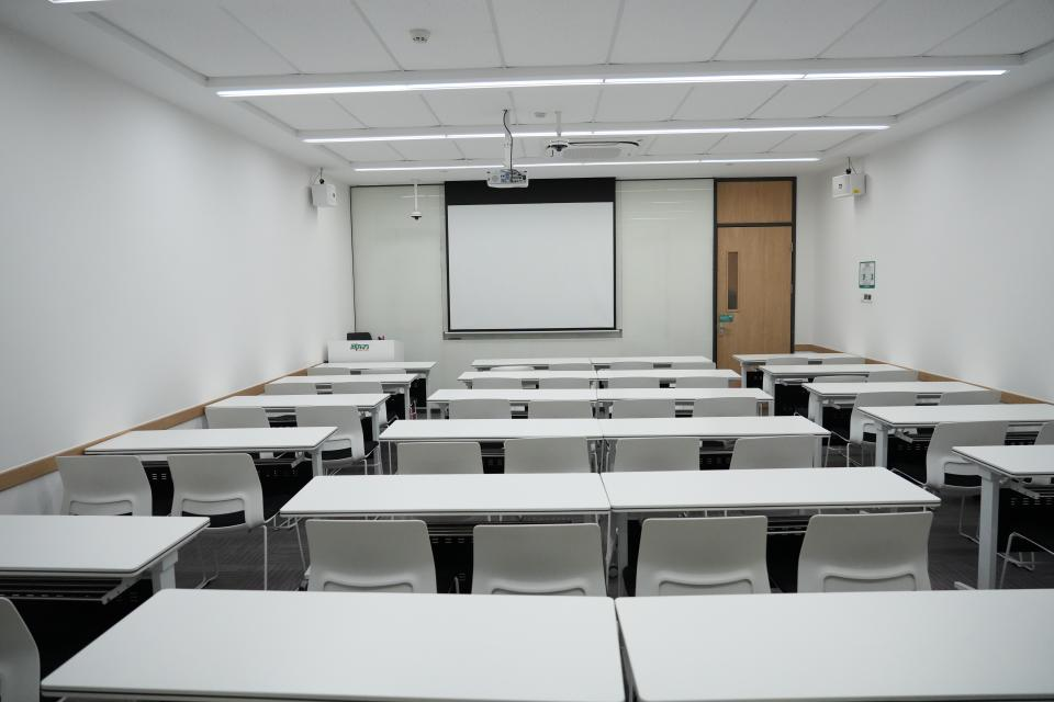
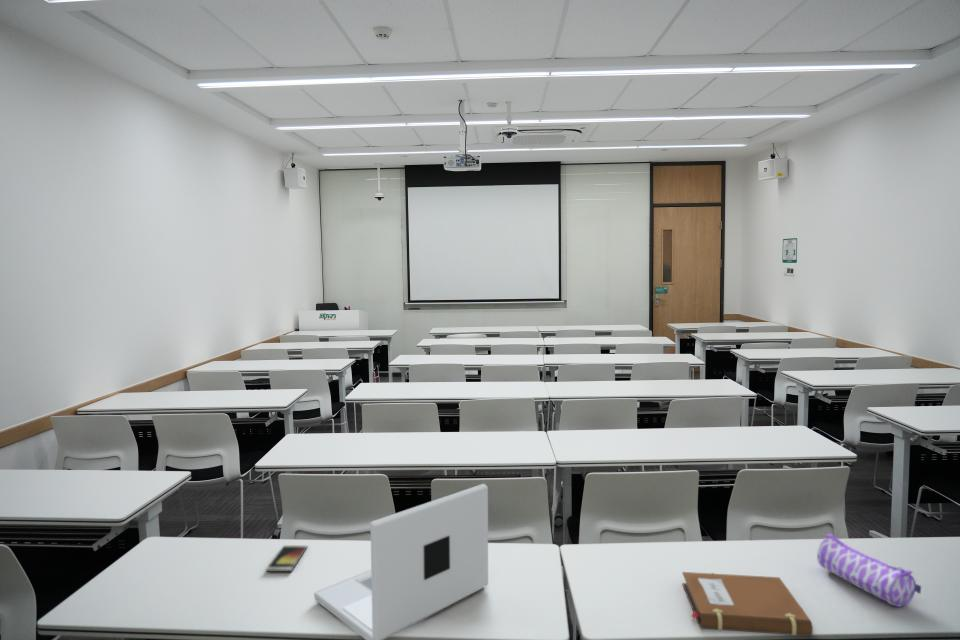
+ smartphone [265,544,308,573]
+ laptop [313,483,489,640]
+ notebook [681,571,814,637]
+ pencil case [816,533,922,608]
